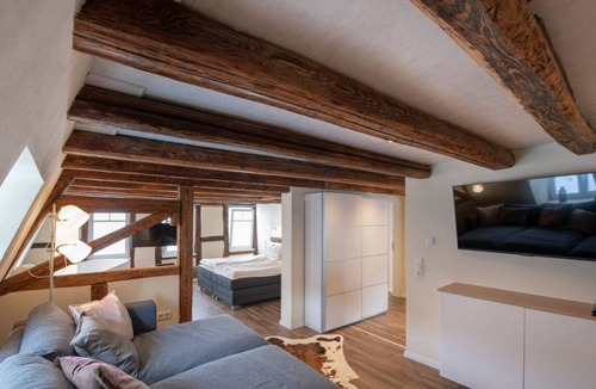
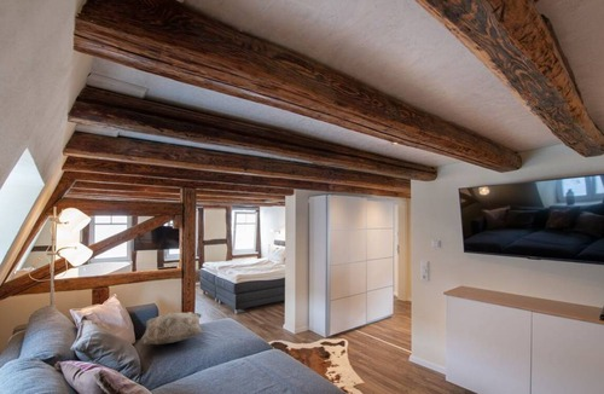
+ decorative pillow [138,311,204,346]
